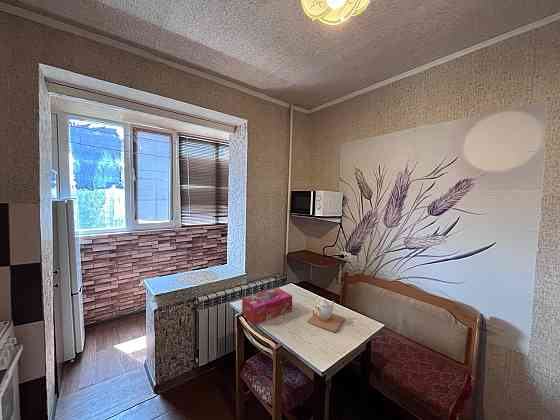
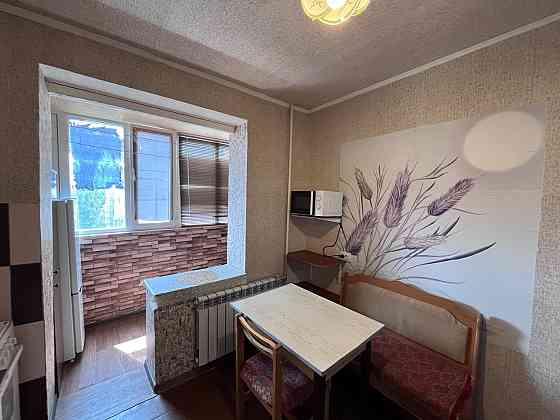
- teapot [307,298,346,333]
- tissue box [241,287,293,326]
